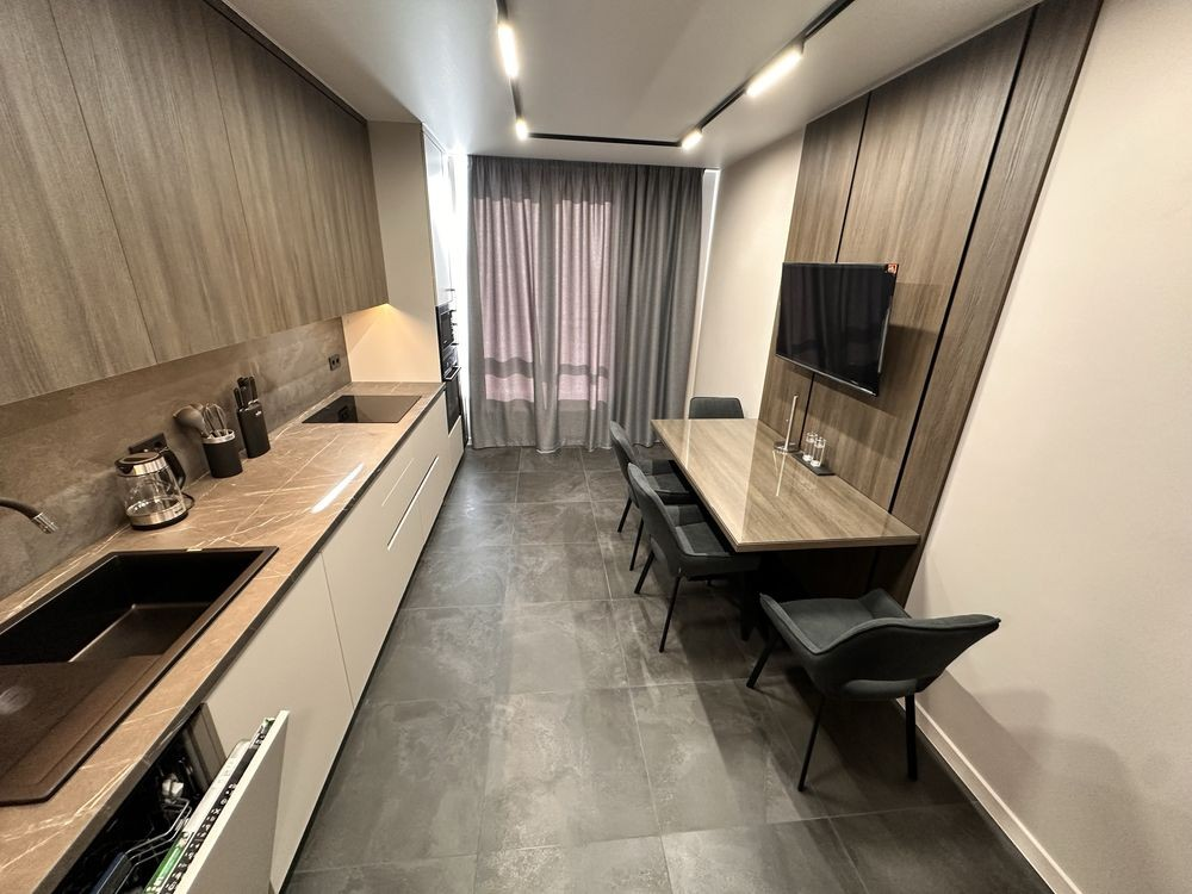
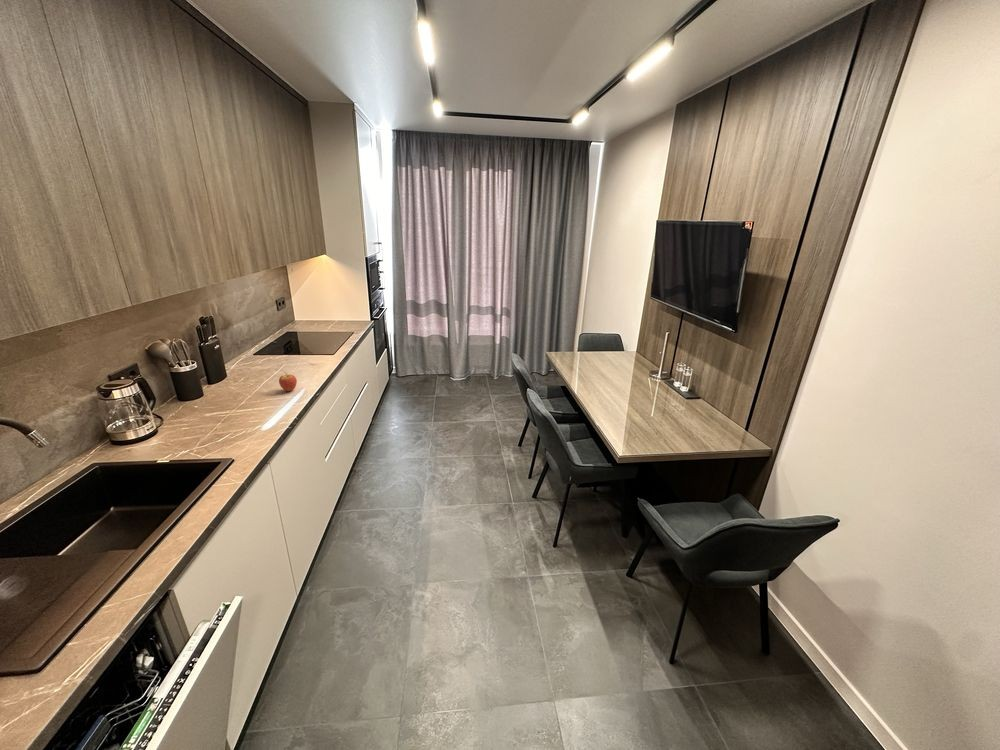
+ fruit [278,373,298,392]
